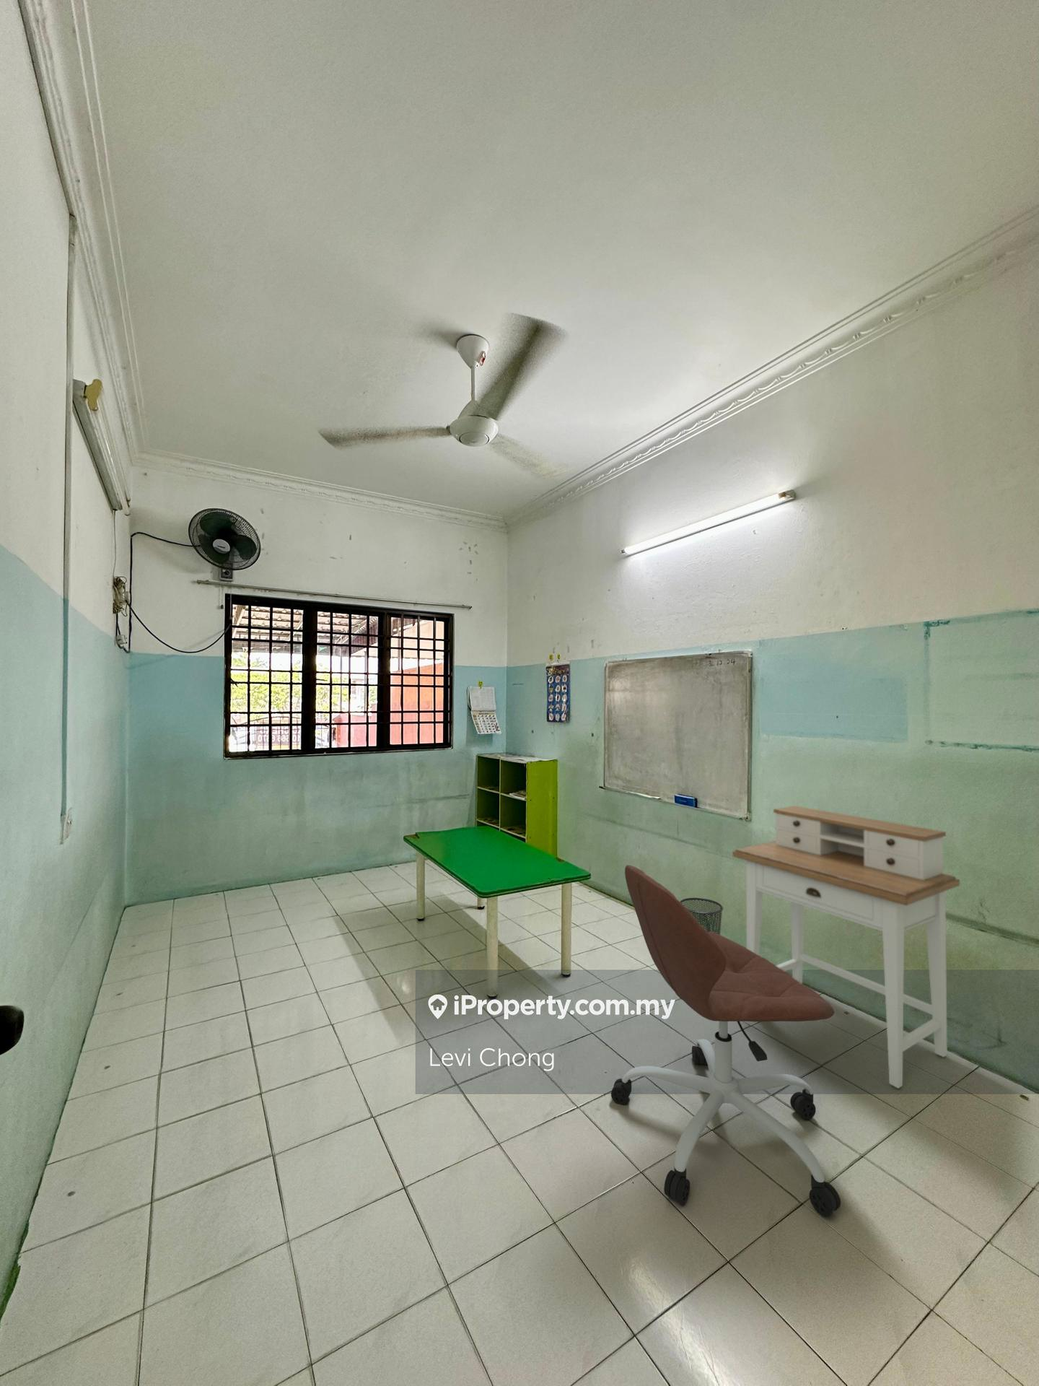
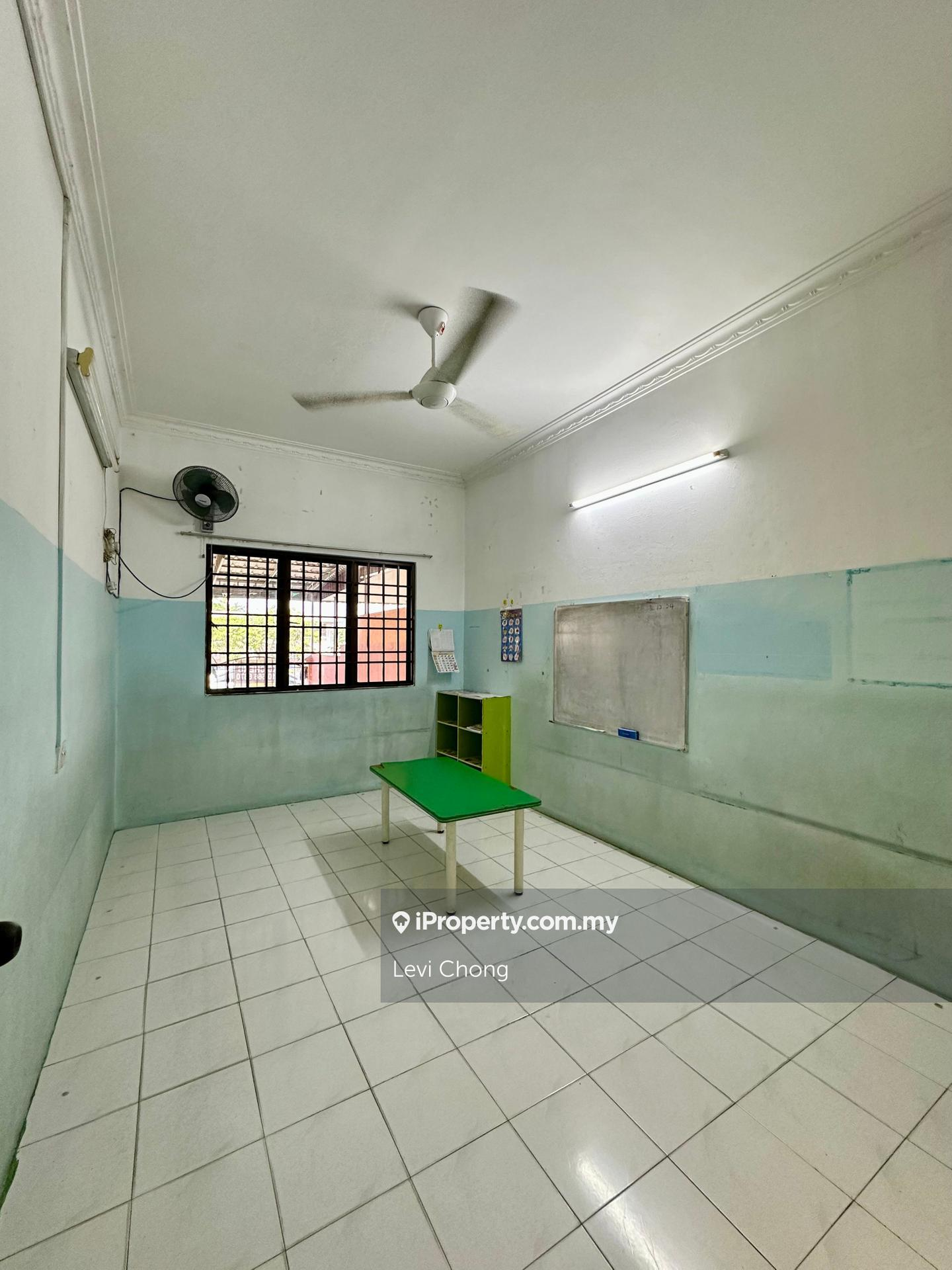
- desk [731,805,960,1089]
- office chair [610,864,841,1218]
- waste bin [680,897,724,935]
